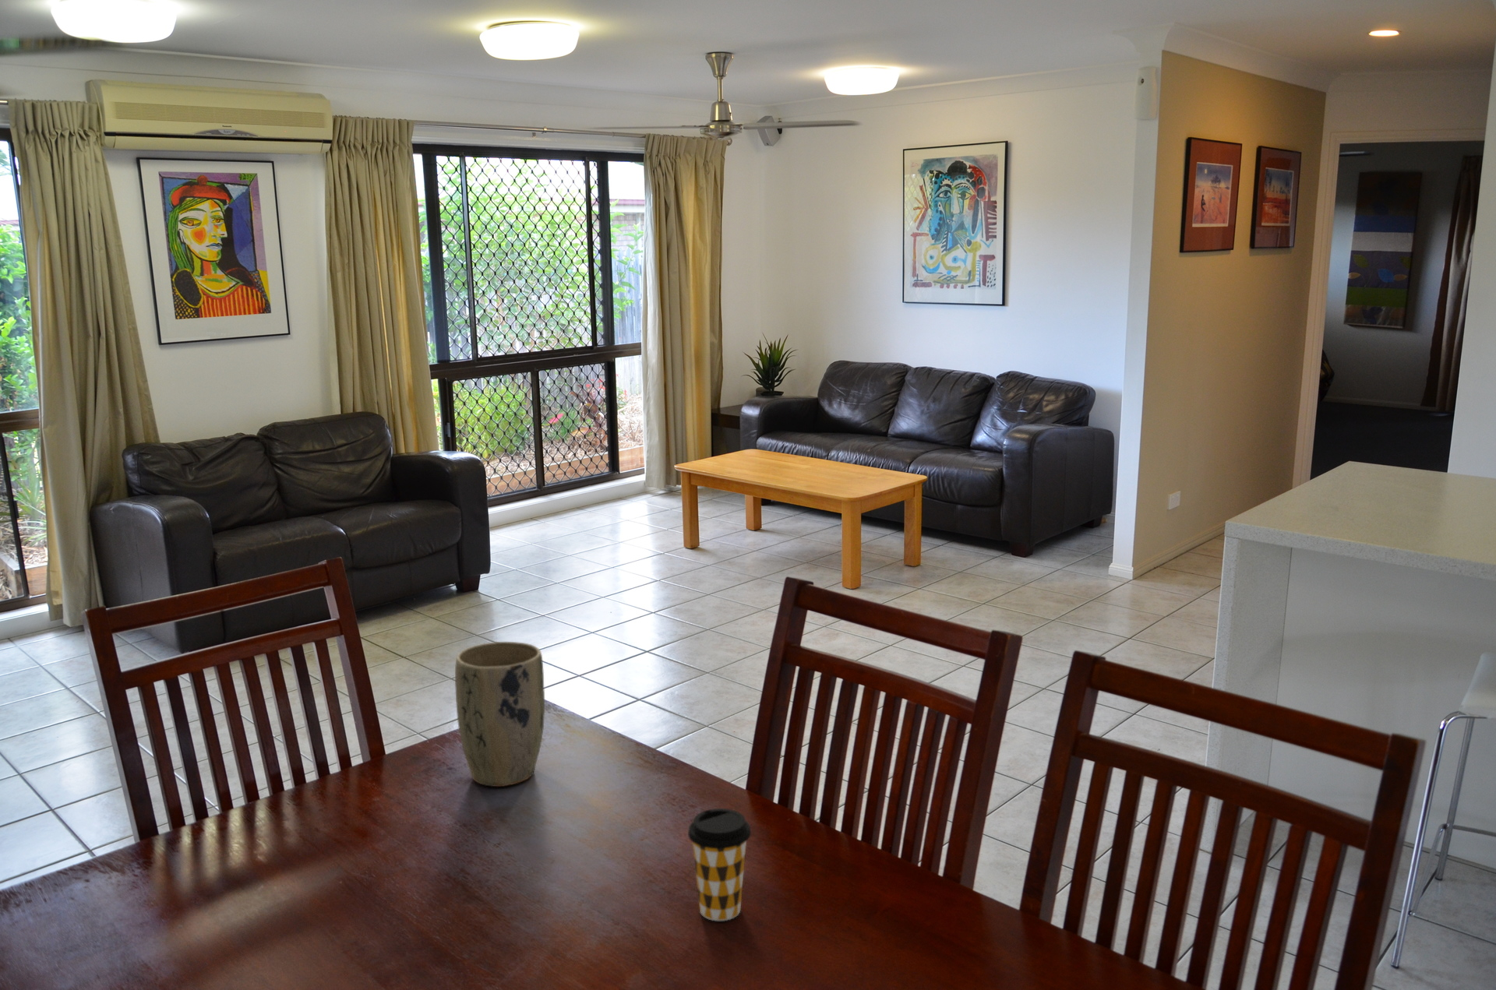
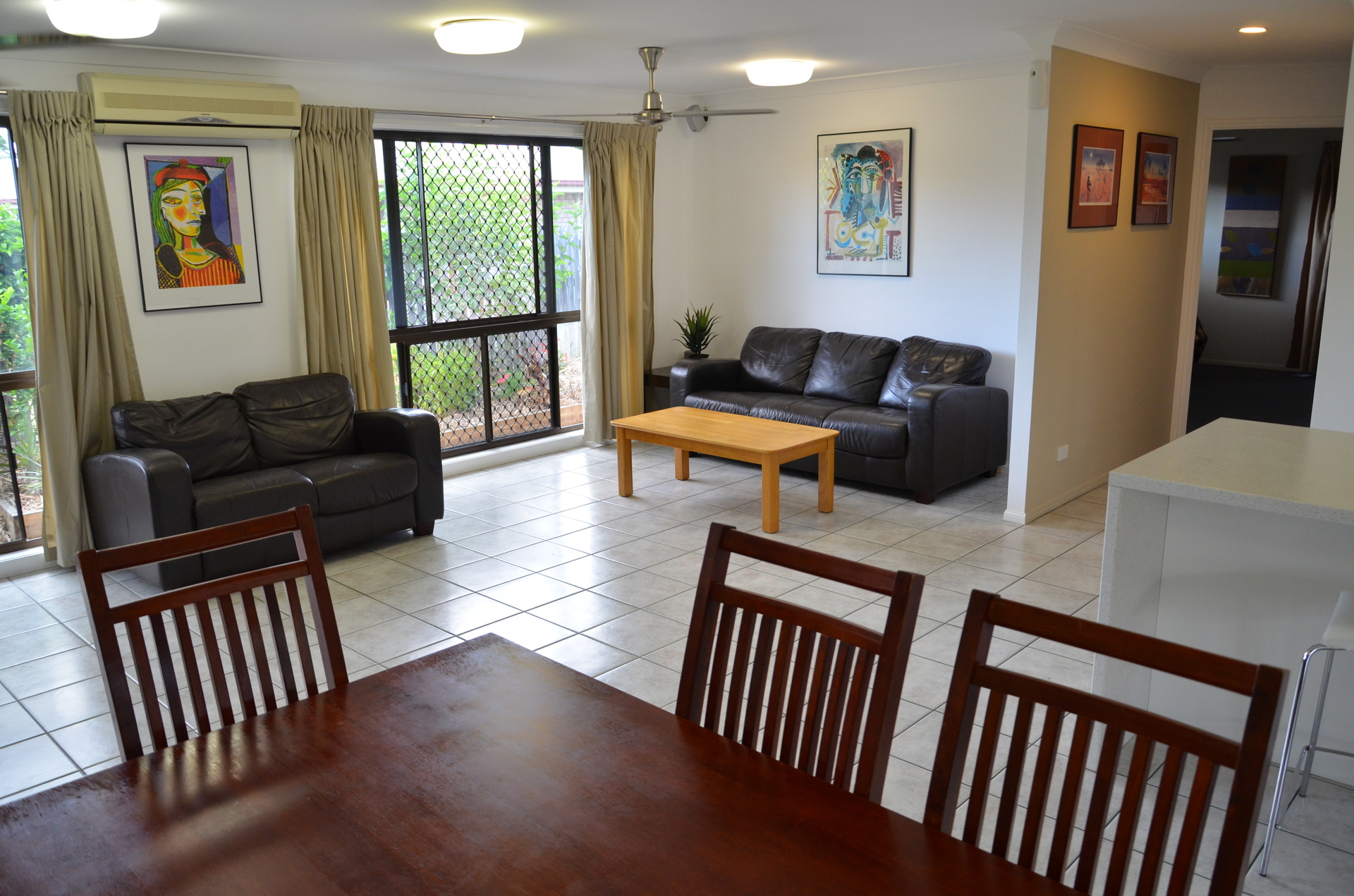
- plant pot [454,641,546,788]
- coffee cup [687,808,752,921]
